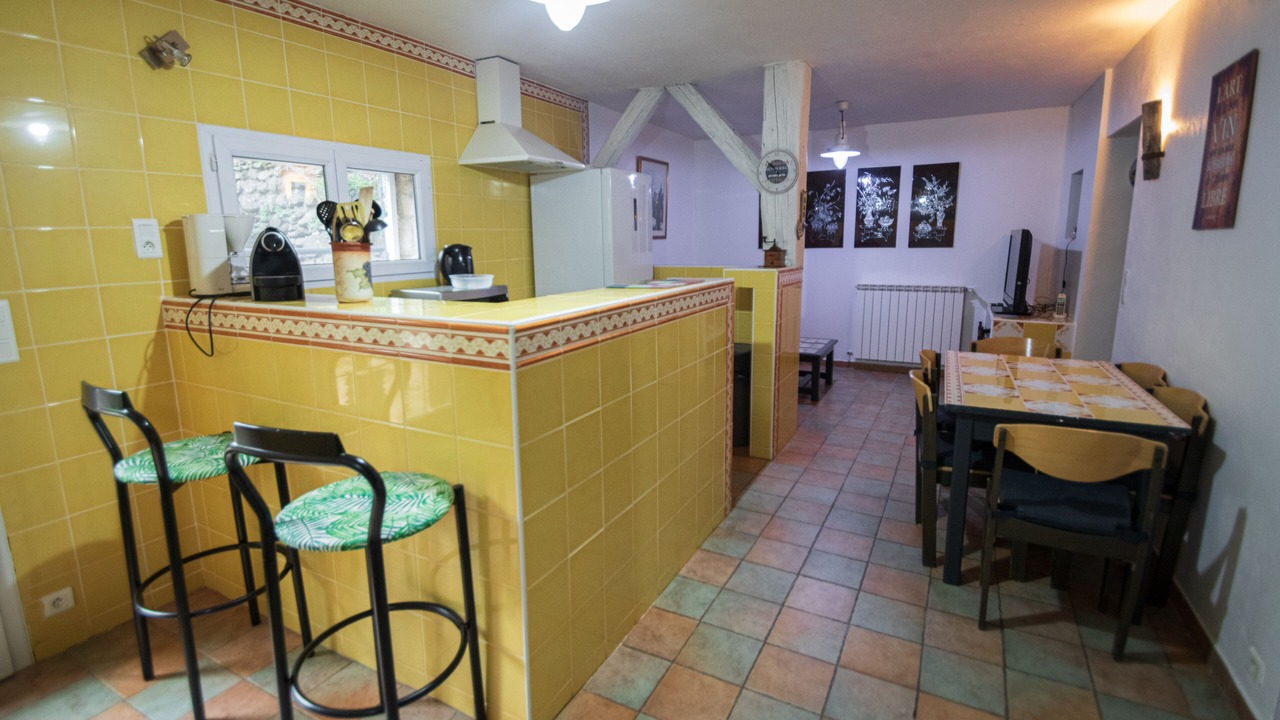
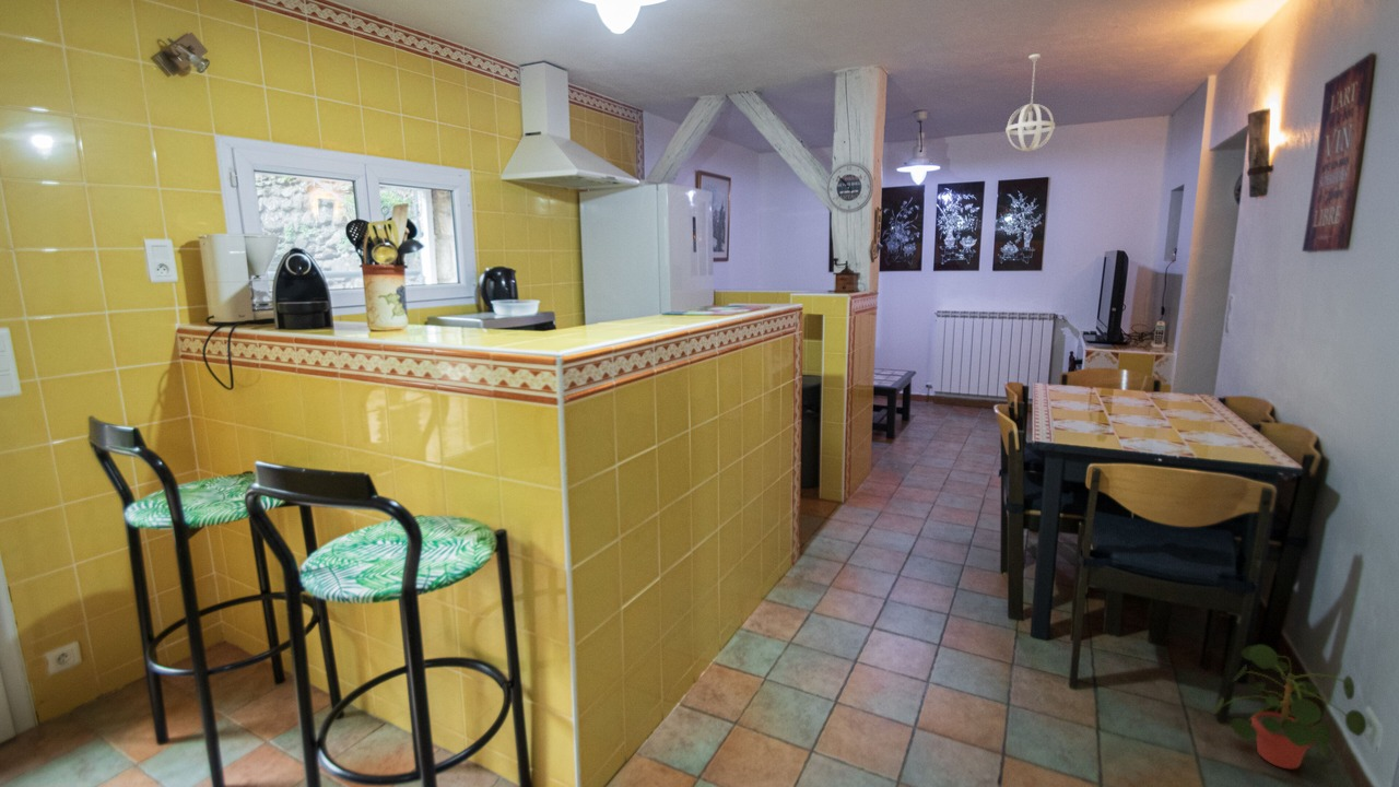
+ pendant light [1004,52,1056,153]
+ potted plant [1211,644,1367,770]
